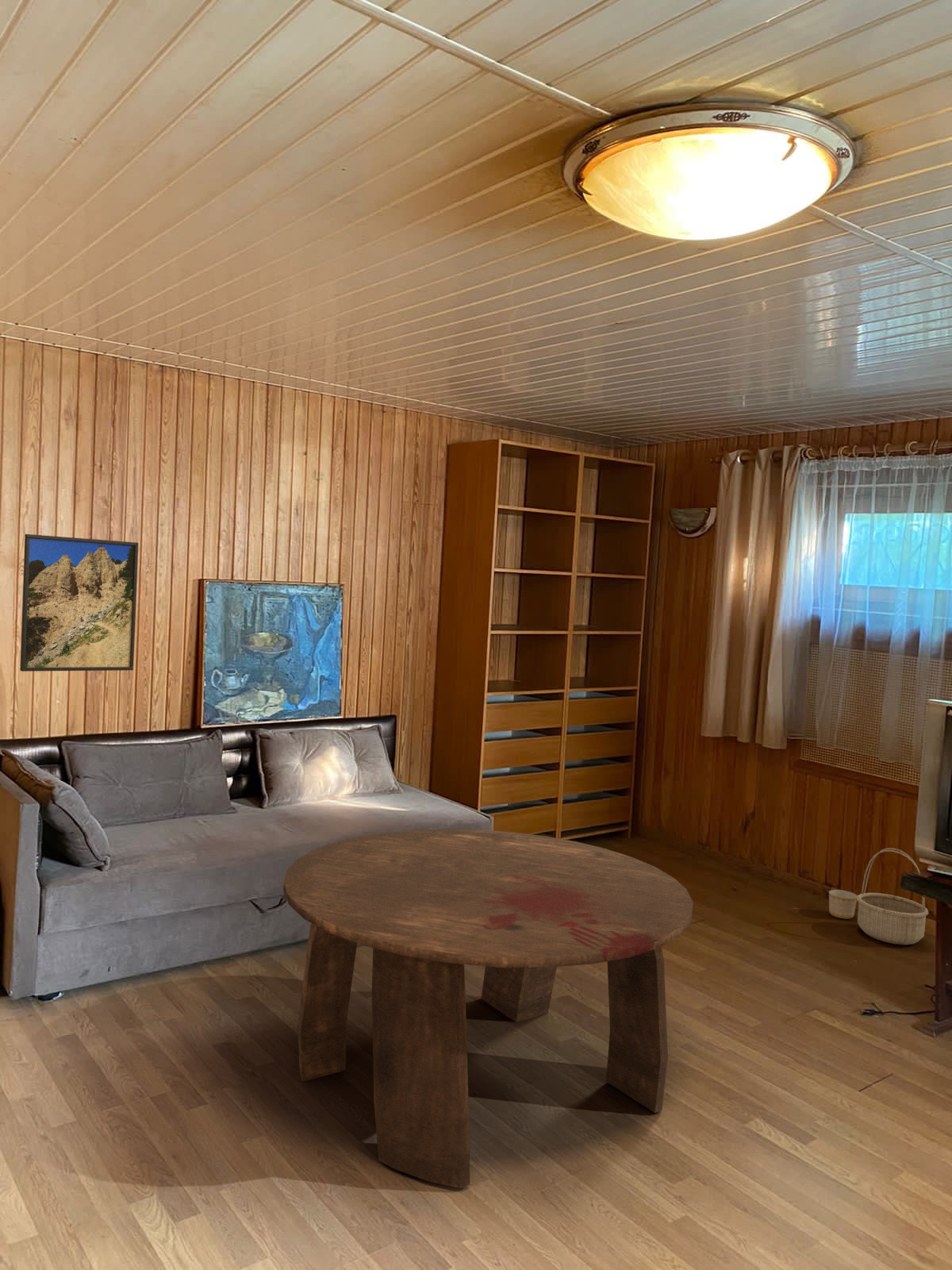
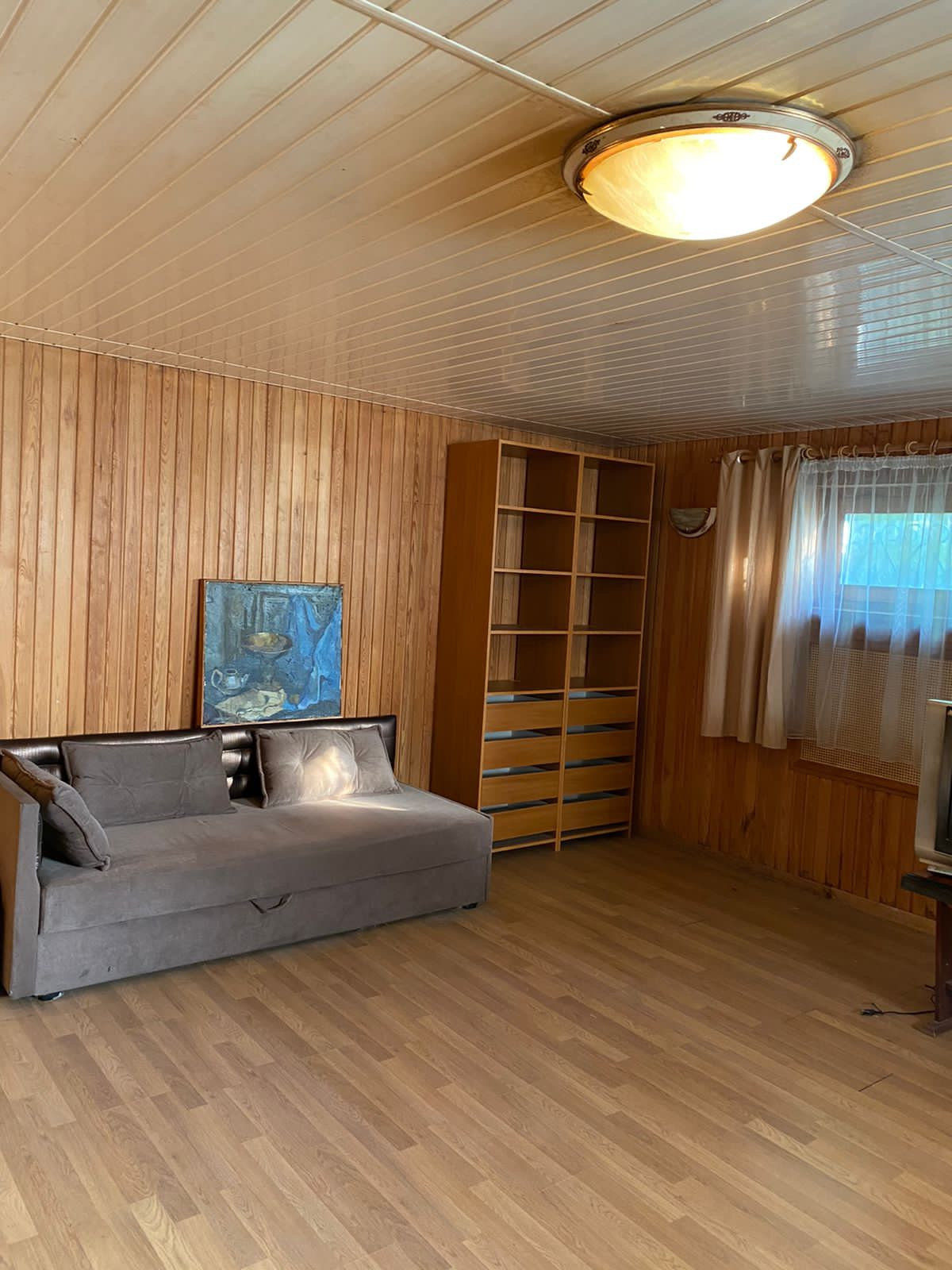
- coffee table [282,828,694,1189]
- basket [857,848,929,945]
- planter [828,889,858,920]
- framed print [19,533,139,672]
